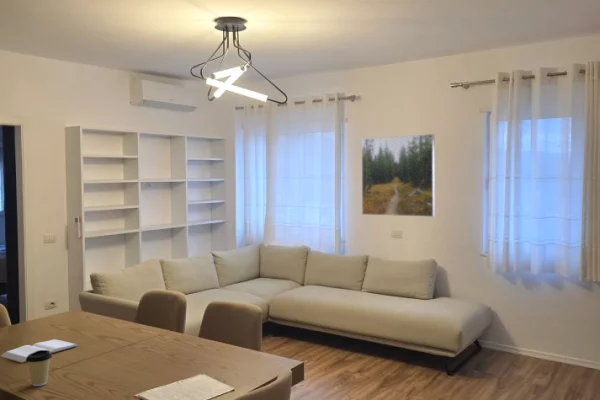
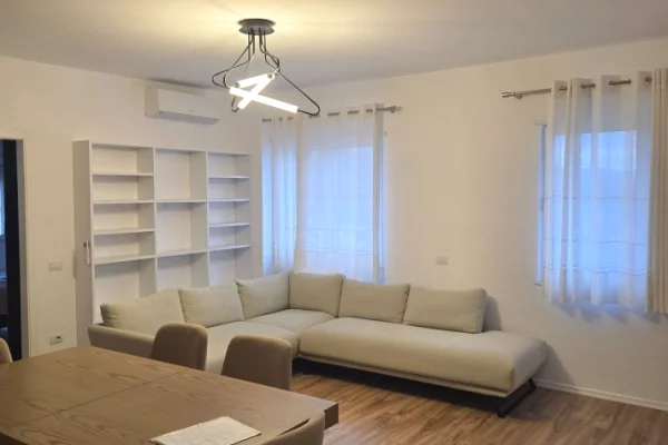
- coffee cup [26,350,53,387]
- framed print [361,133,436,218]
- book [0,338,79,364]
